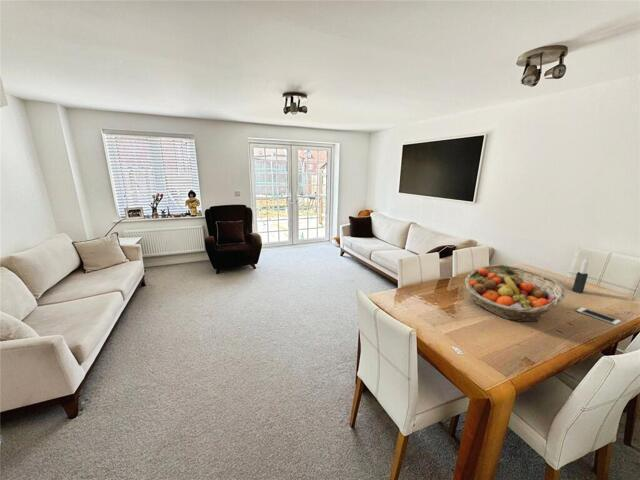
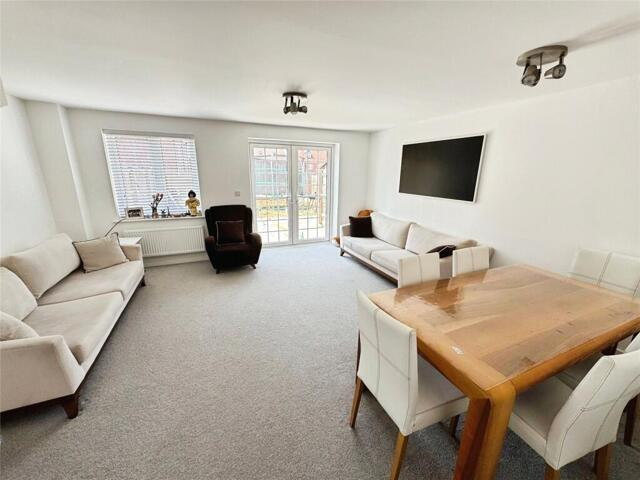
- candle [571,256,590,294]
- fruit basket [463,264,567,323]
- cell phone [575,307,622,326]
